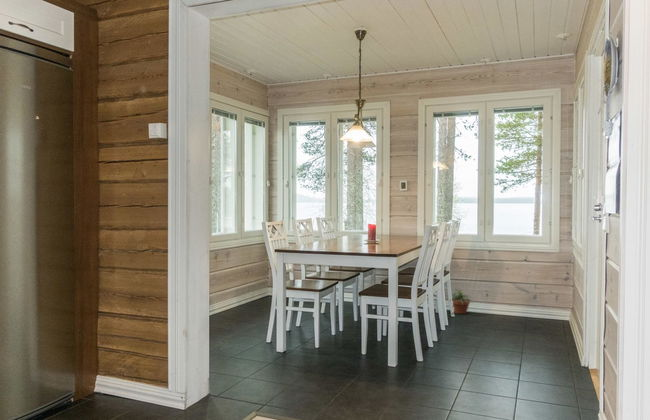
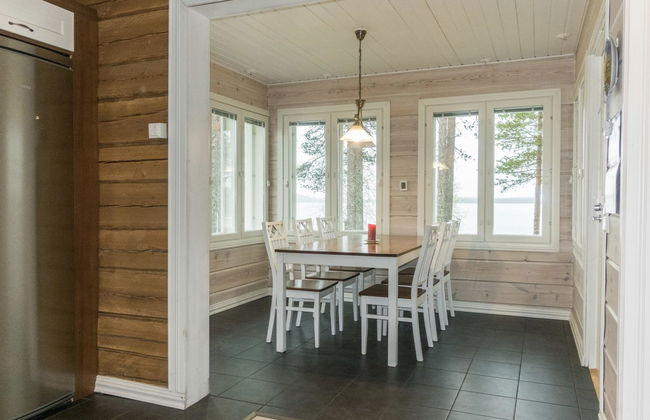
- potted plant [451,288,473,315]
